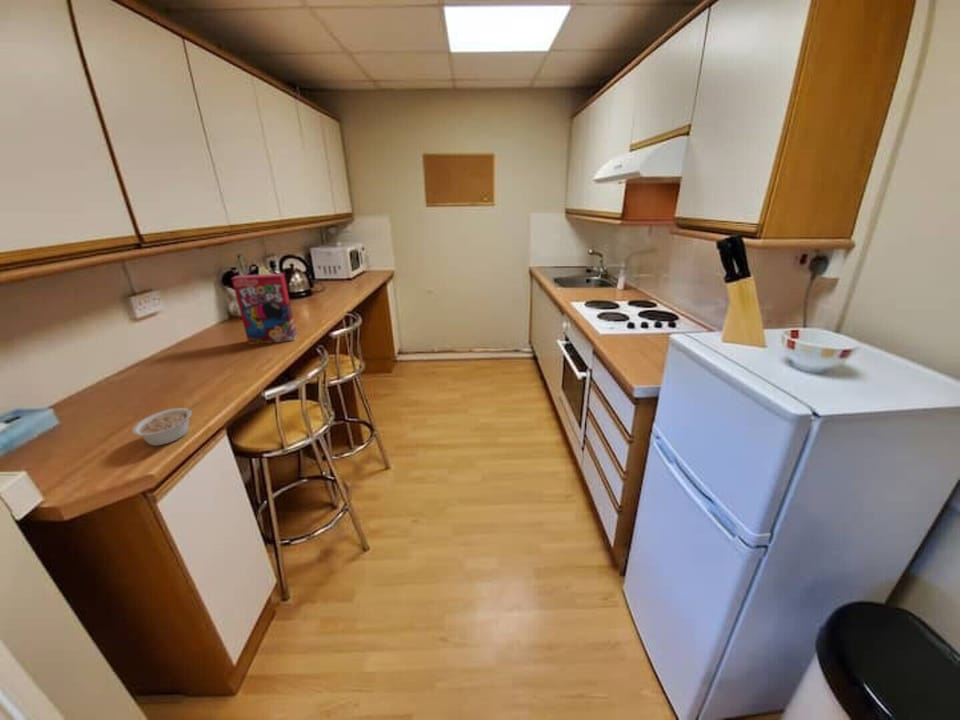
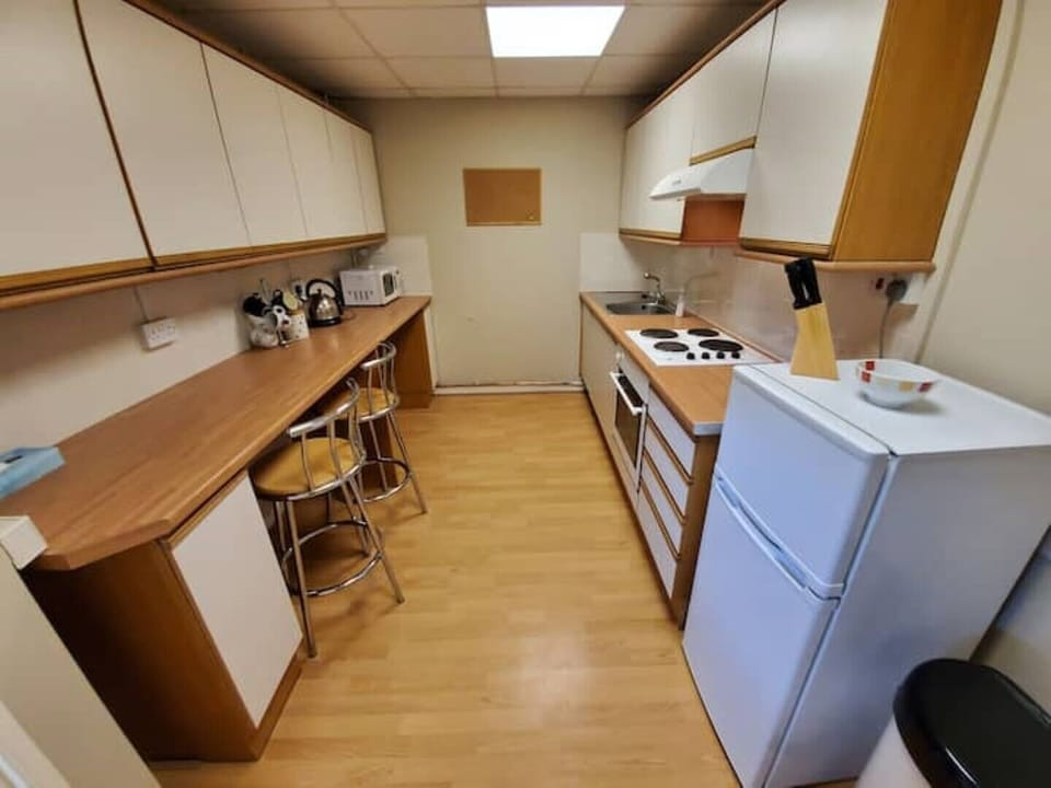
- legume [132,401,201,447]
- cereal box [230,272,298,345]
